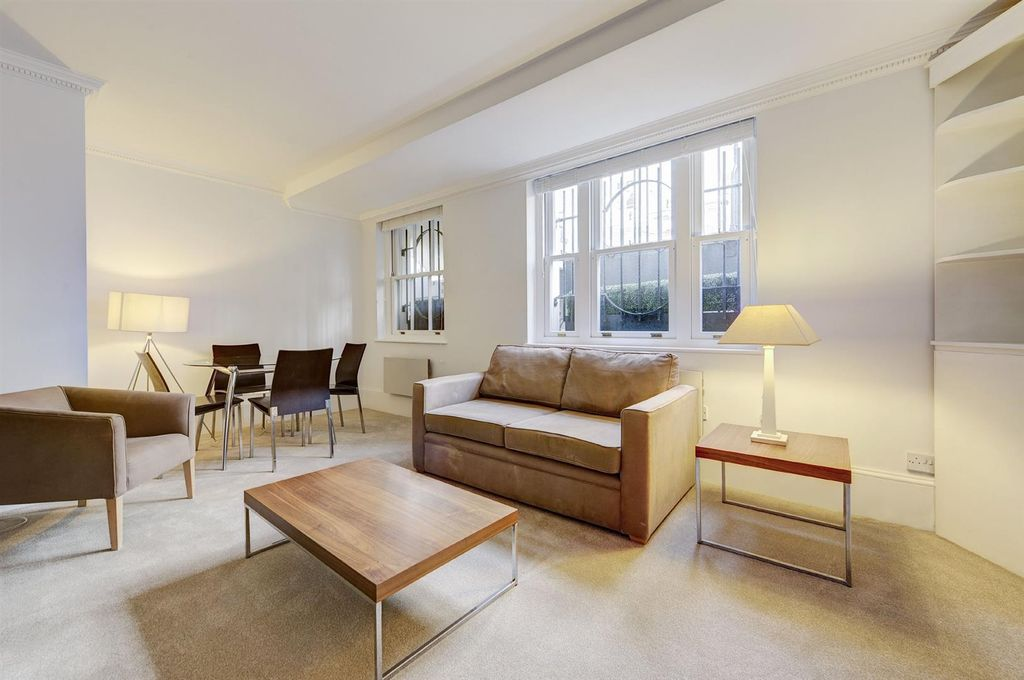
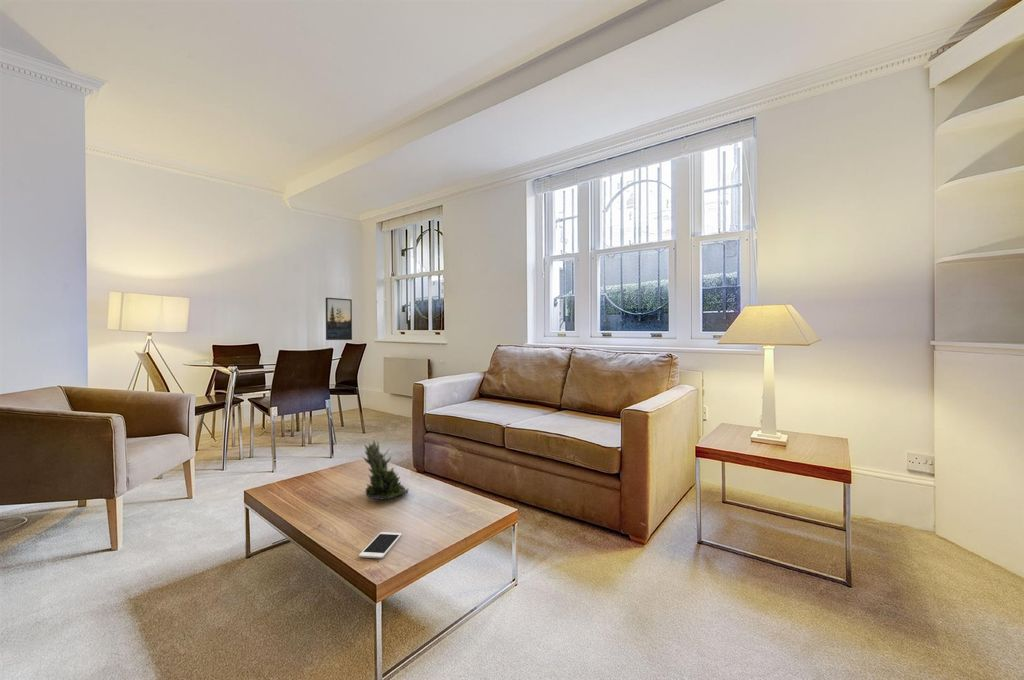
+ succulent plant [360,439,410,502]
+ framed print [325,297,353,341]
+ cell phone [358,531,403,559]
